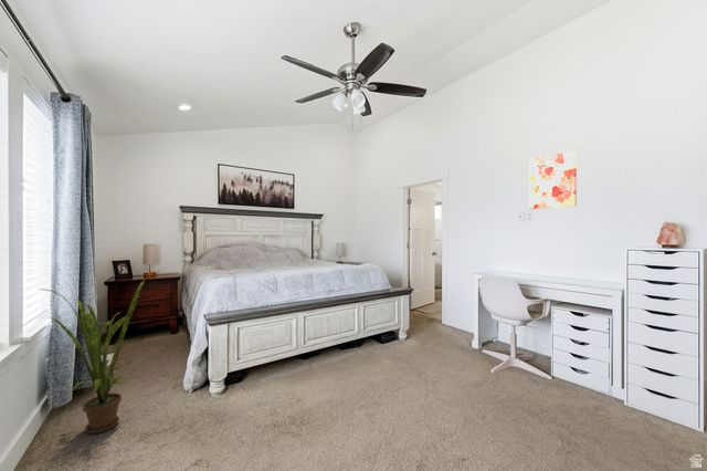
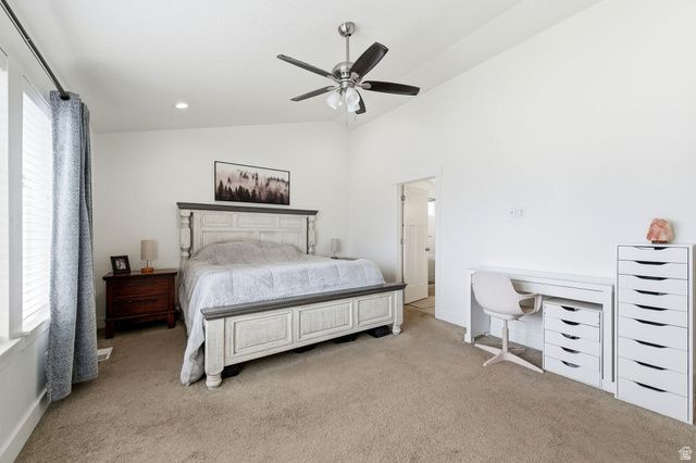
- wall art [529,149,578,210]
- house plant [39,279,146,435]
